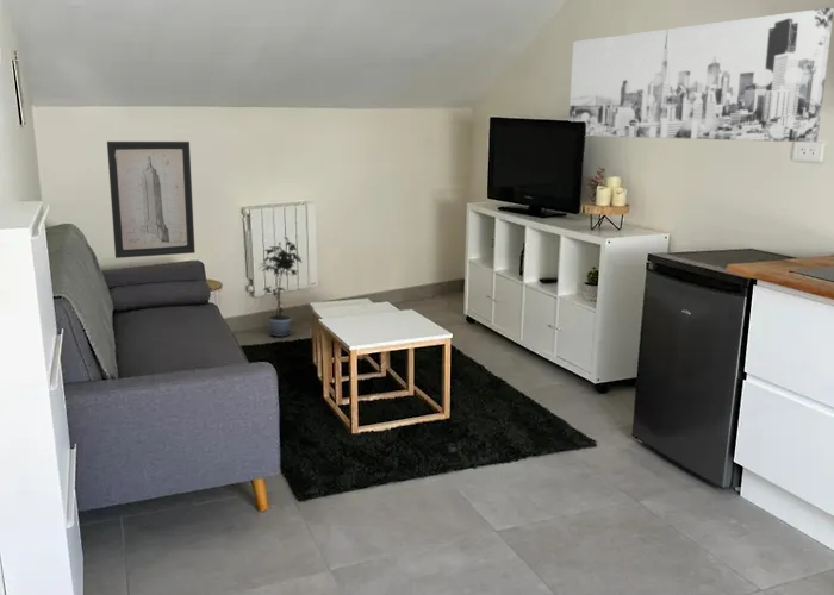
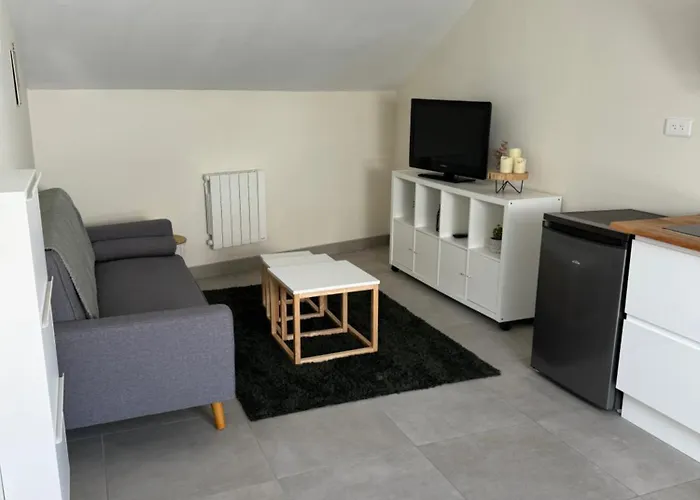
- wall art [568,7,834,143]
- potted plant [259,236,303,338]
- wall art [106,140,197,259]
